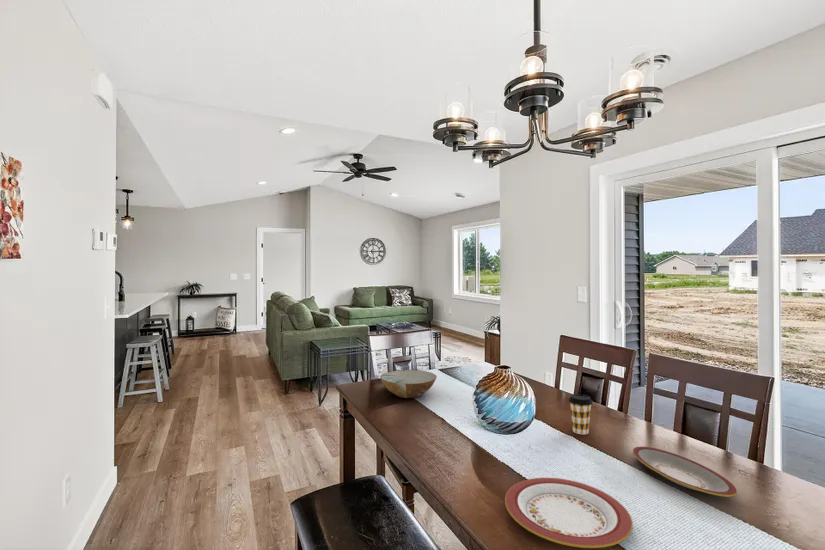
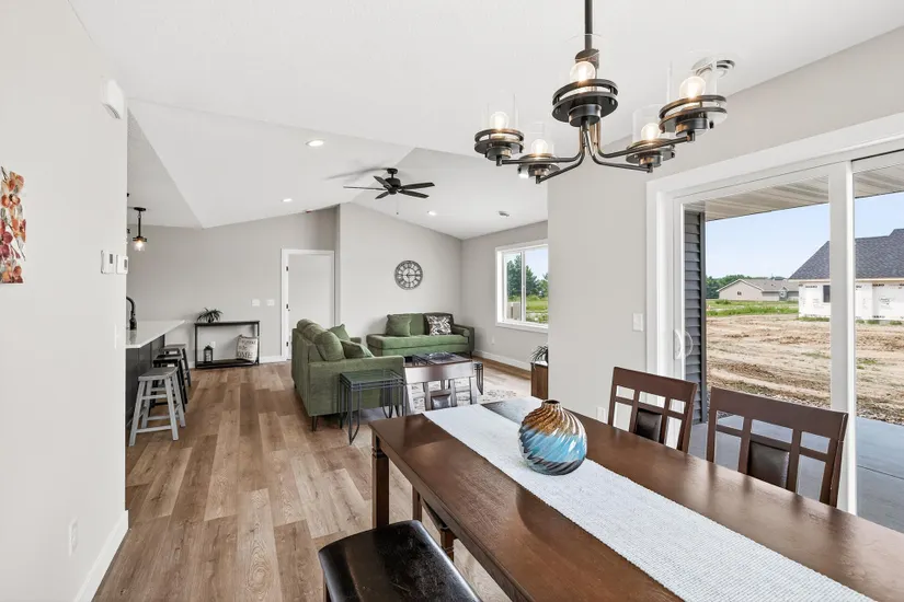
- coffee cup [567,393,594,435]
- plate [632,446,738,498]
- plate [504,477,634,549]
- bowl [379,369,438,399]
